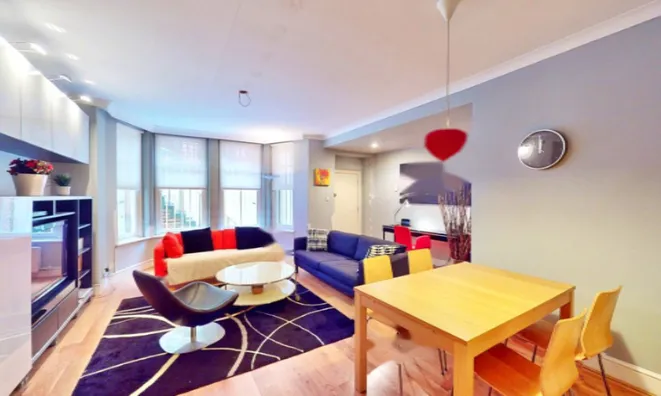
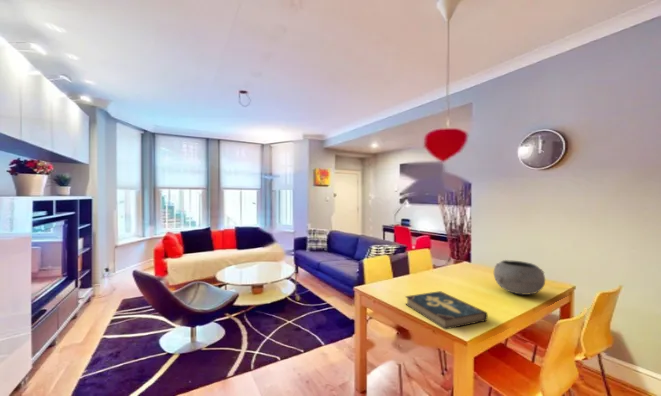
+ bowl [493,259,546,296]
+ book [404,290,489,331]
